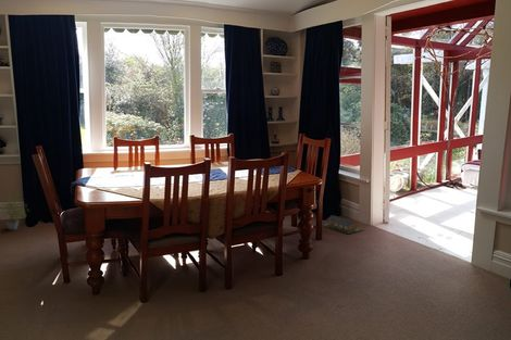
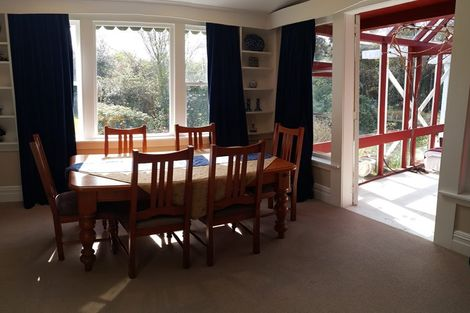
- architectural model [321,214,365,235]
- potted plant [0,194,29,231]
